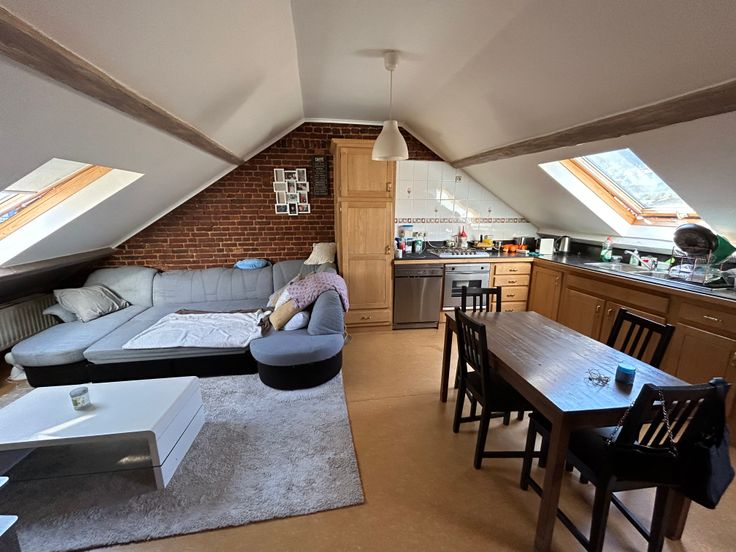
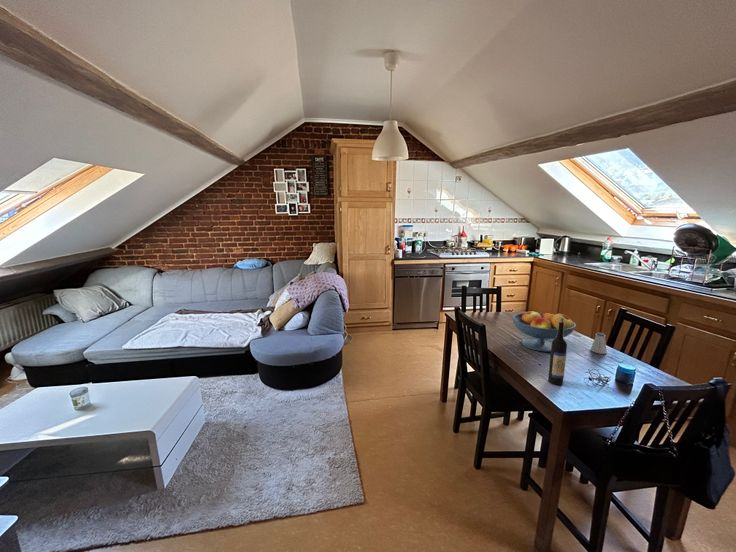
+ saltshaker [590,332,608,355]
+ fruit bowl [511,311,577,353]
+ wine bottle [547,318,568,386]
